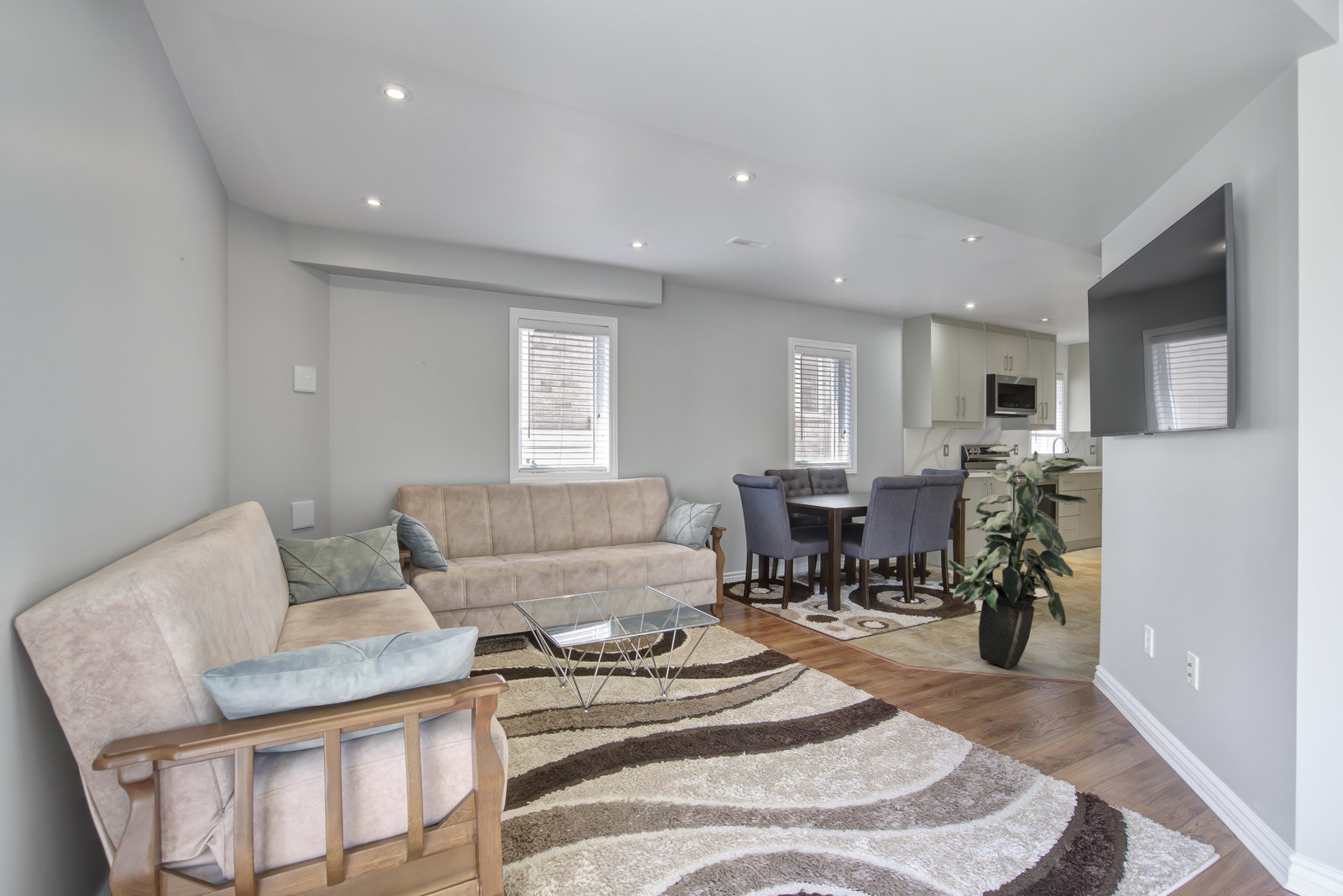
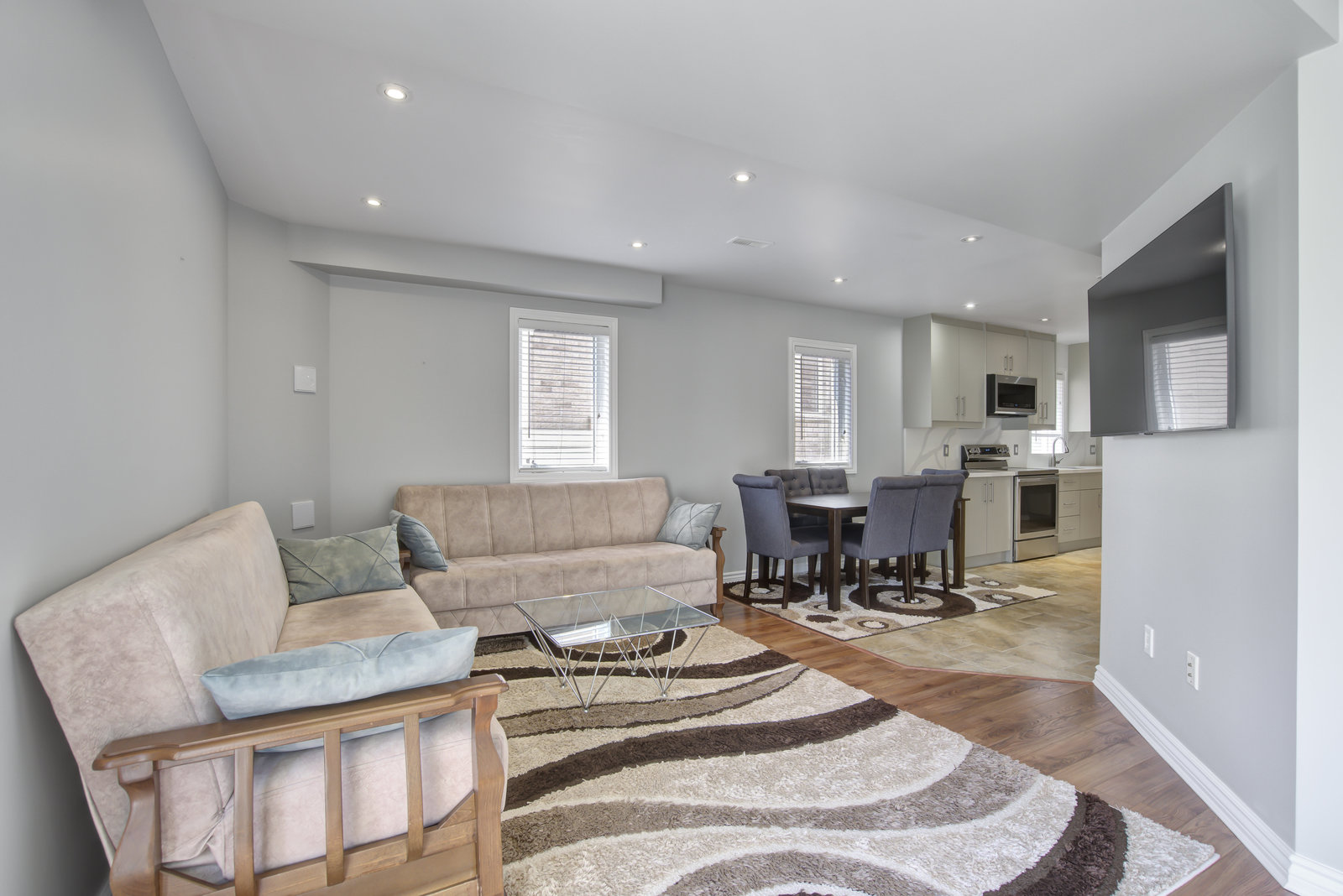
- indoor plant [947,445,1089,669]
